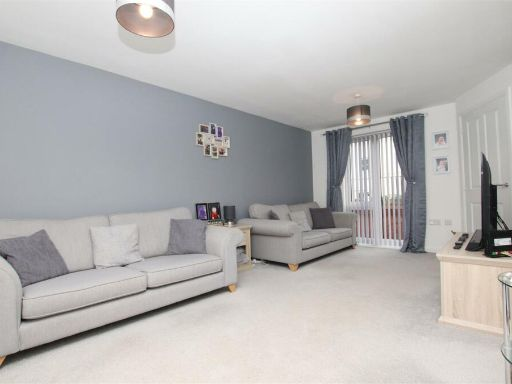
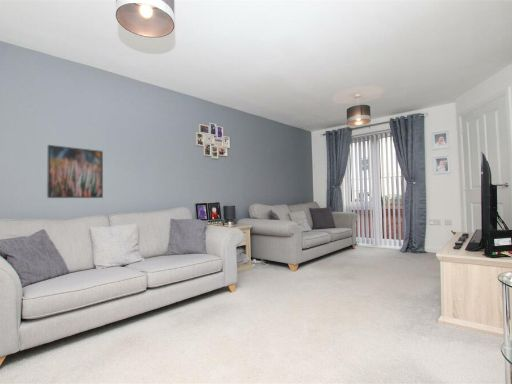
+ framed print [46,144,104,199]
